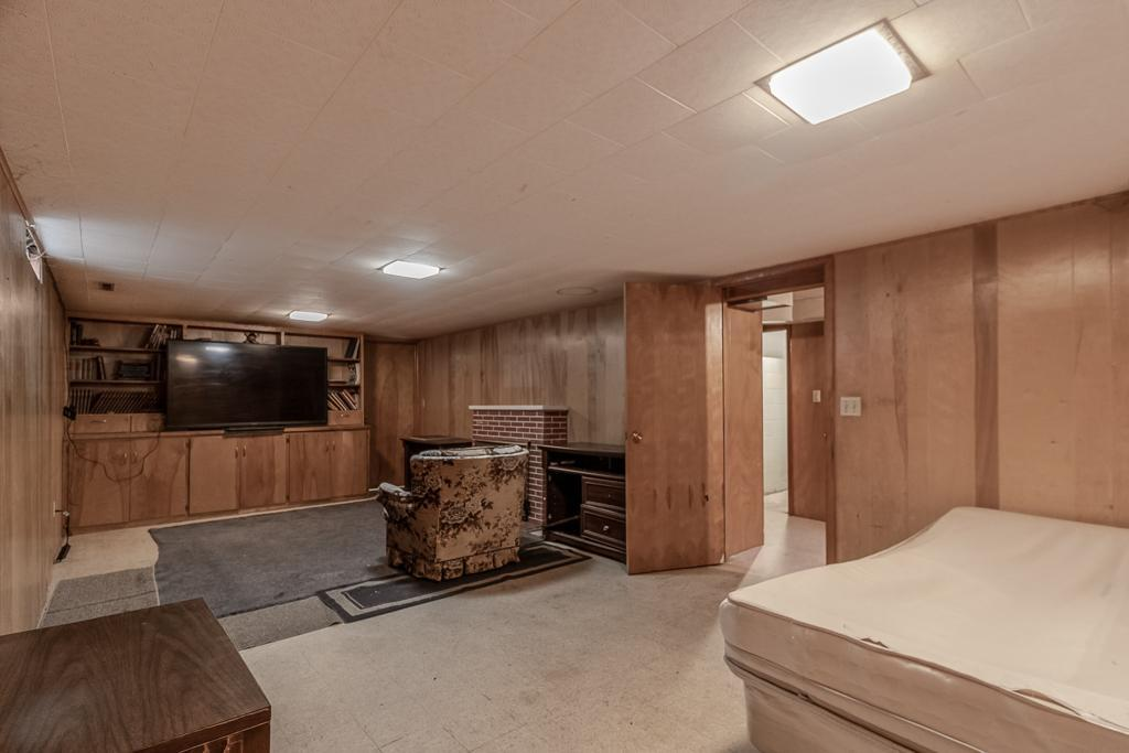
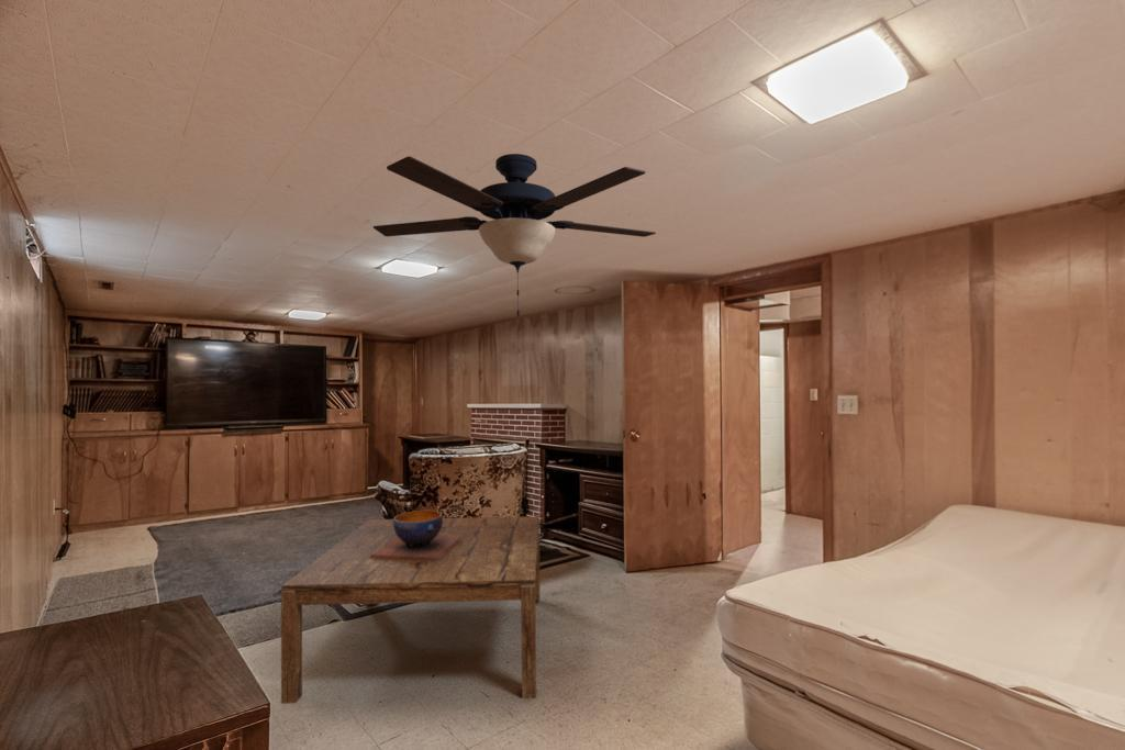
+ ceiling fan [372,153,657,317]
+ decorative bowl [370,510,461,561]
+ coffee table [280,515,542,705]
